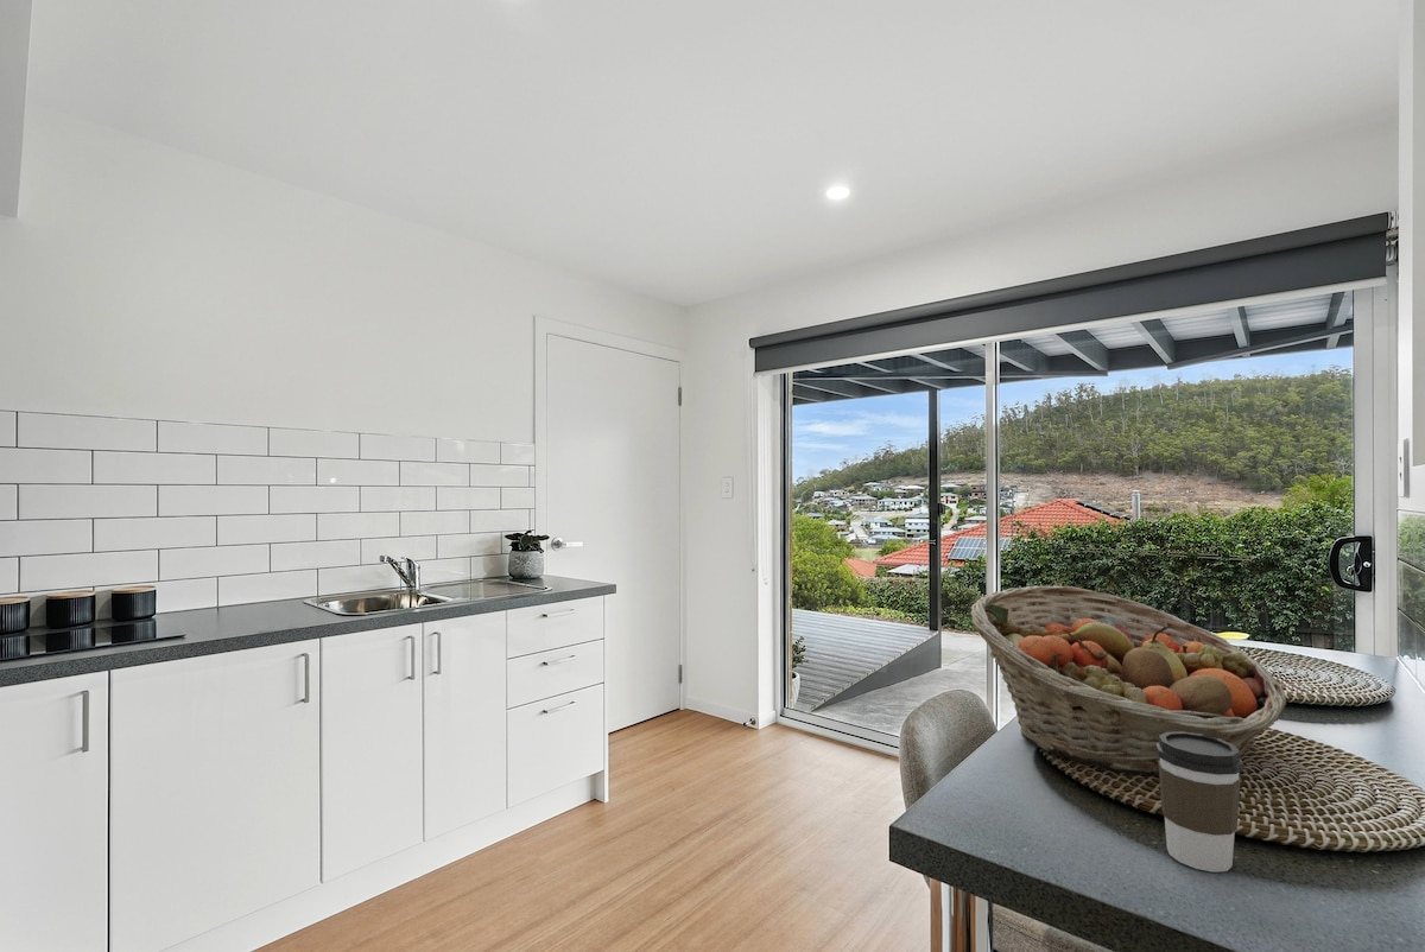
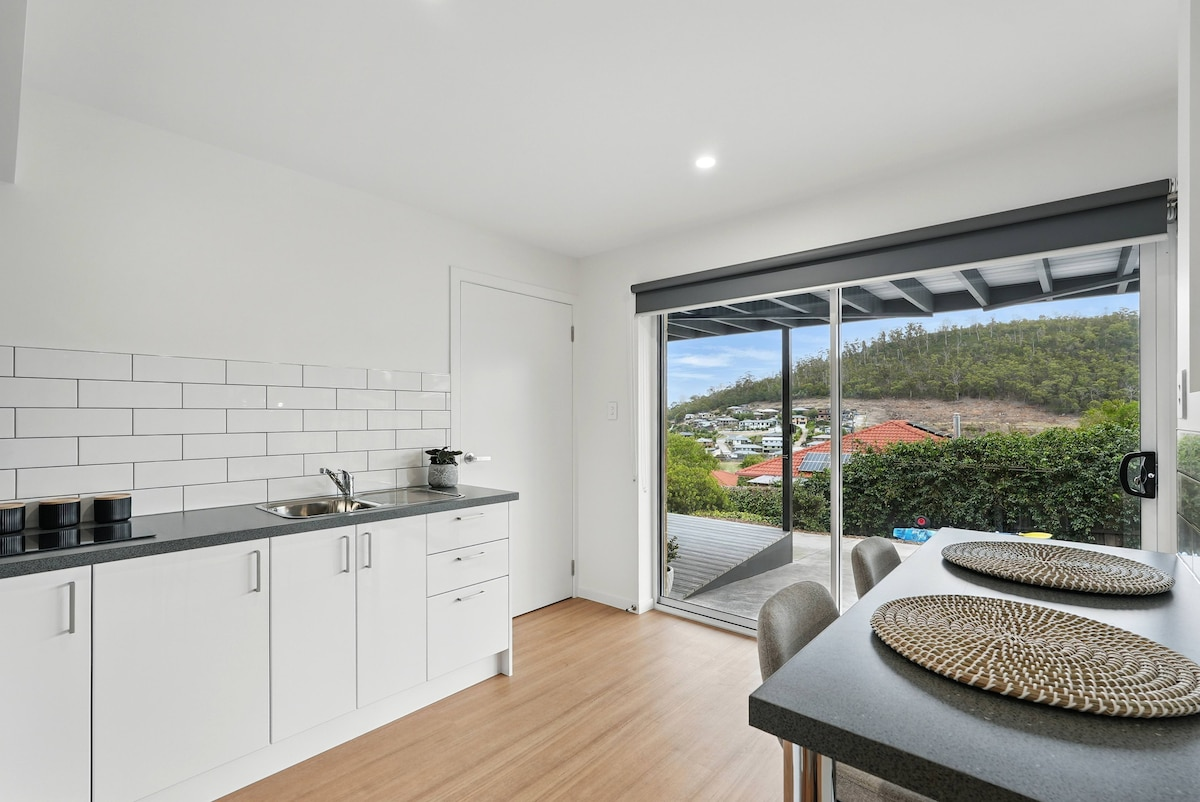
- coffee cup [1155,731,1244,874]
- fruit basket [970,585,1287,778]
